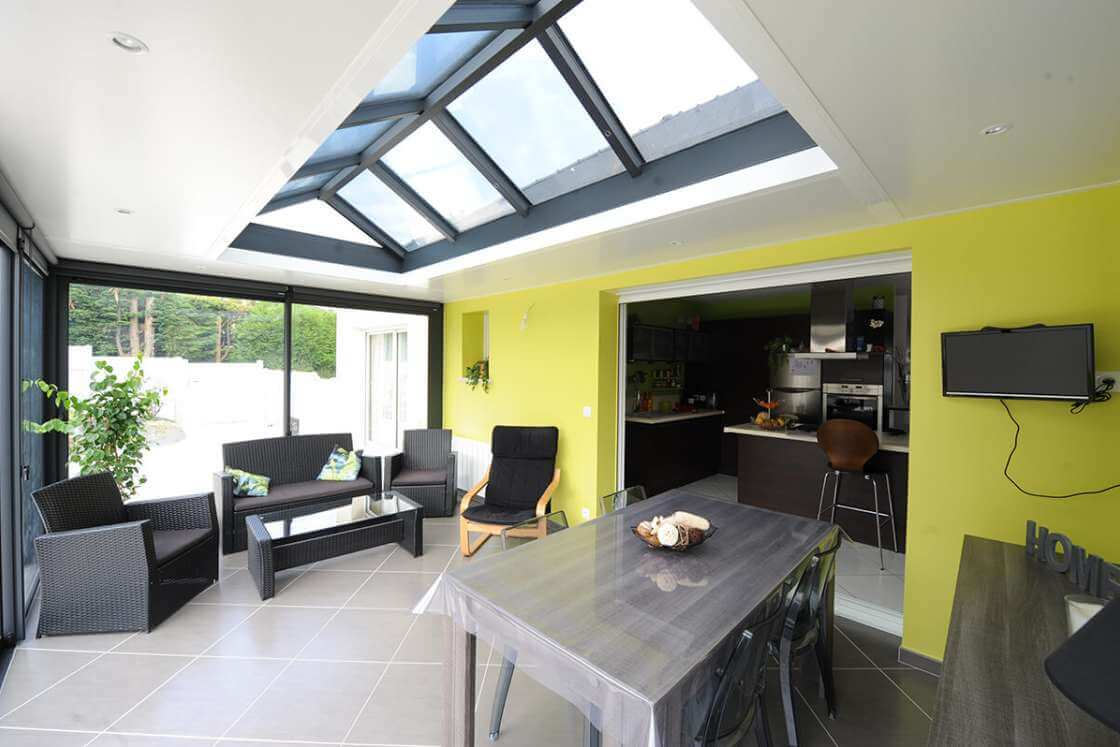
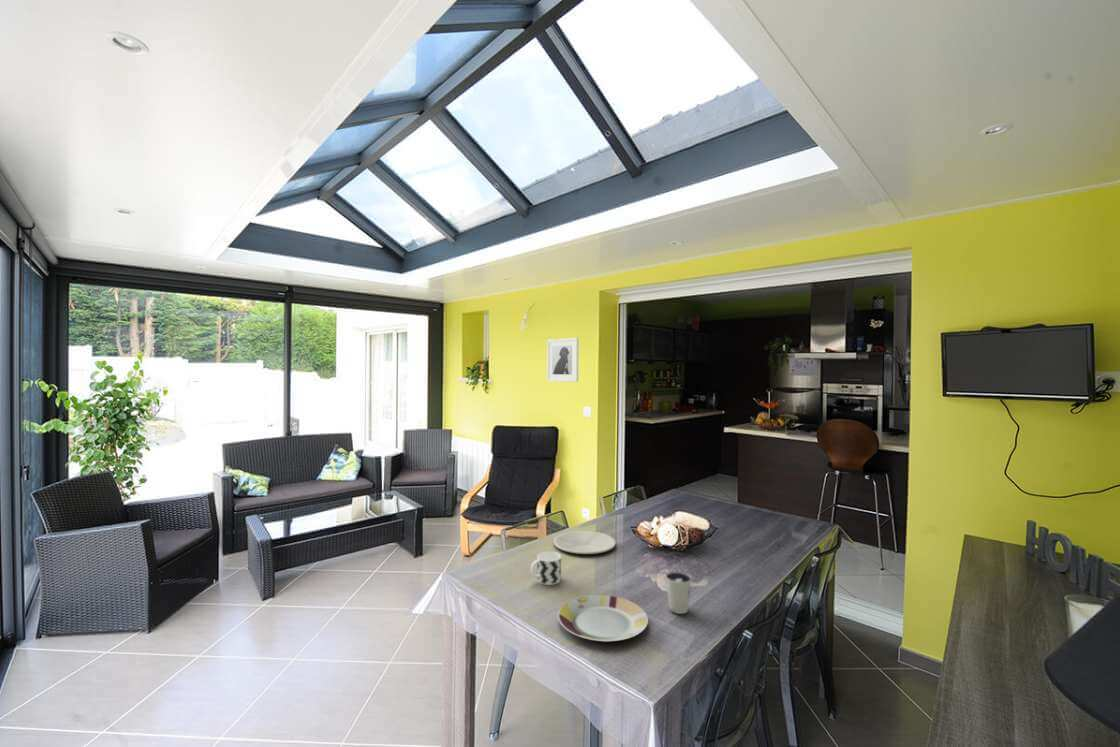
+ plate [557,594,649,643]
+ plate [553,530,617,555]
+ dixie cup [664,571,693,615]
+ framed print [546,337,579,383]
+ cup [530,551,562,586]
